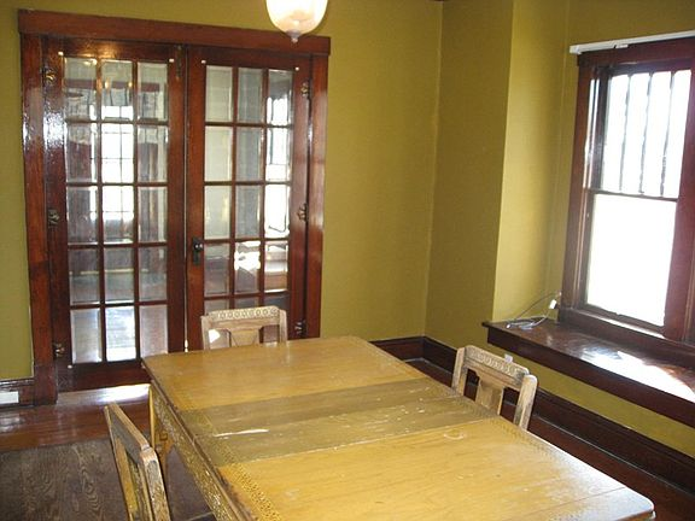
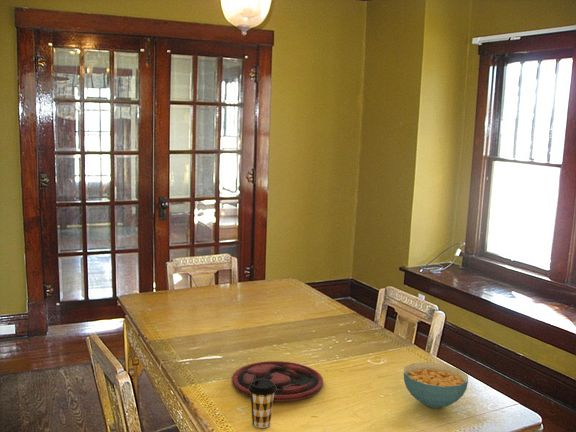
+ cereal bowl [403,361,469,409]
+ coffee cup [249,379,276,429]
+ plate [231,360,324,402]
